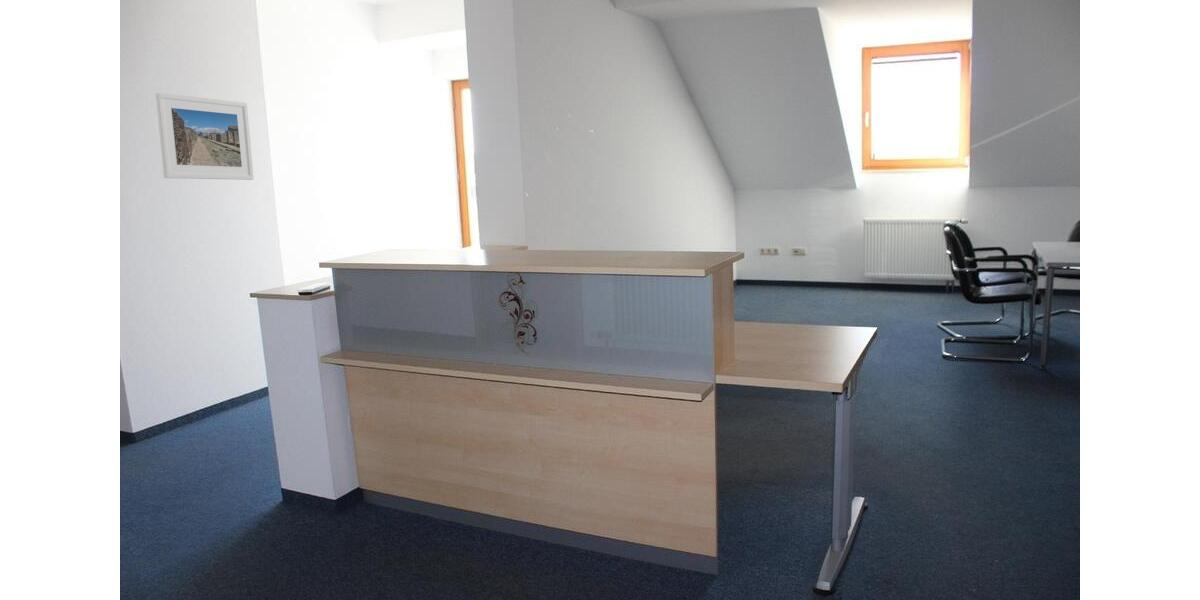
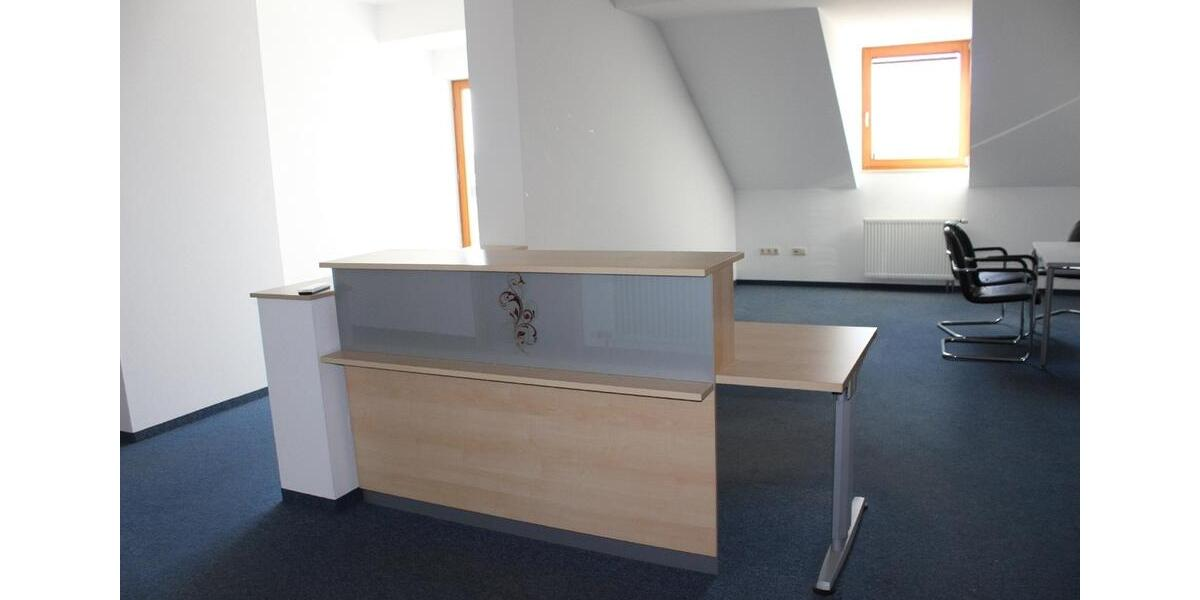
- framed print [155,92,255,181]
